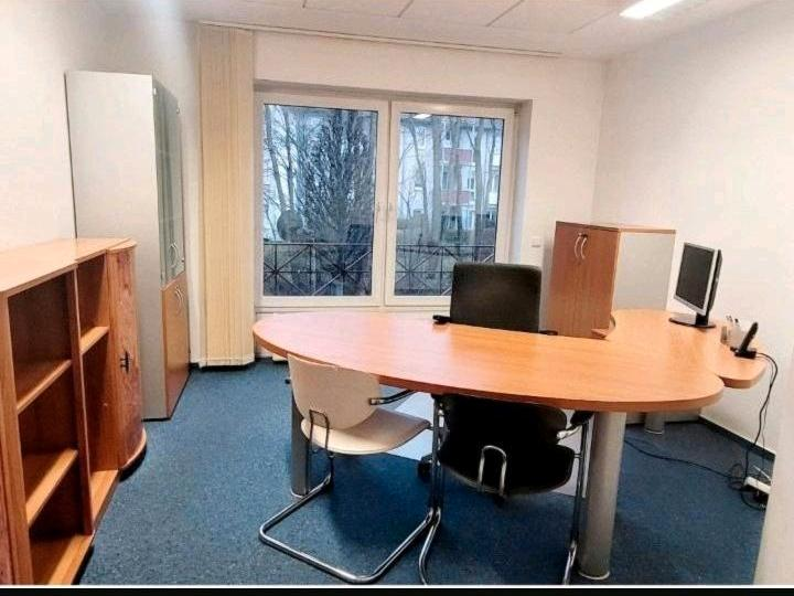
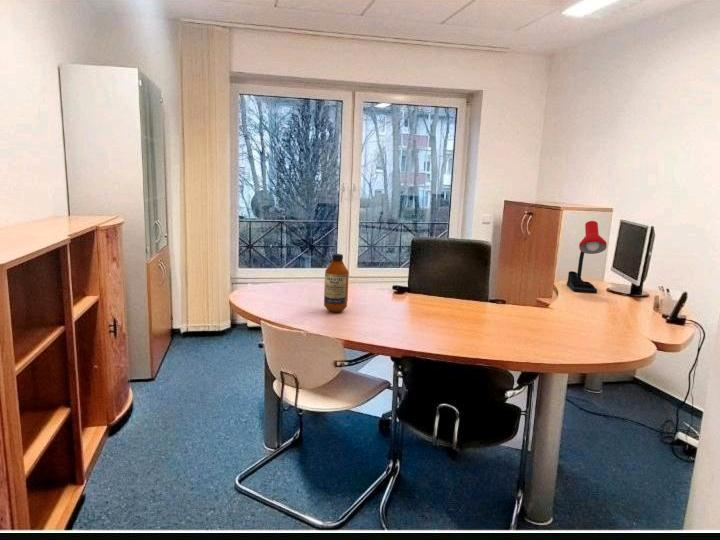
+ desk lamp [566,220,608,294]
+ bottle [323,253,350,313]
